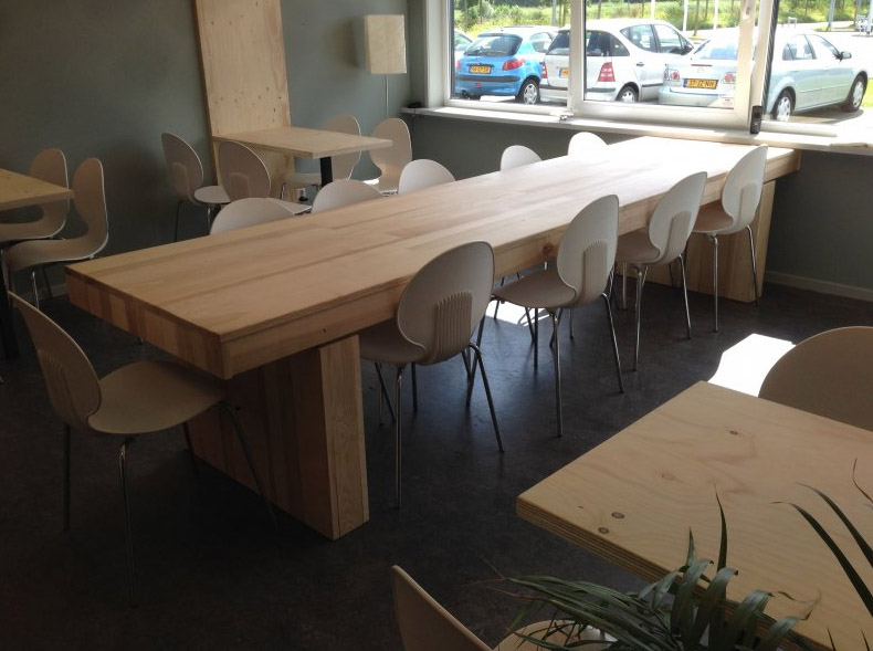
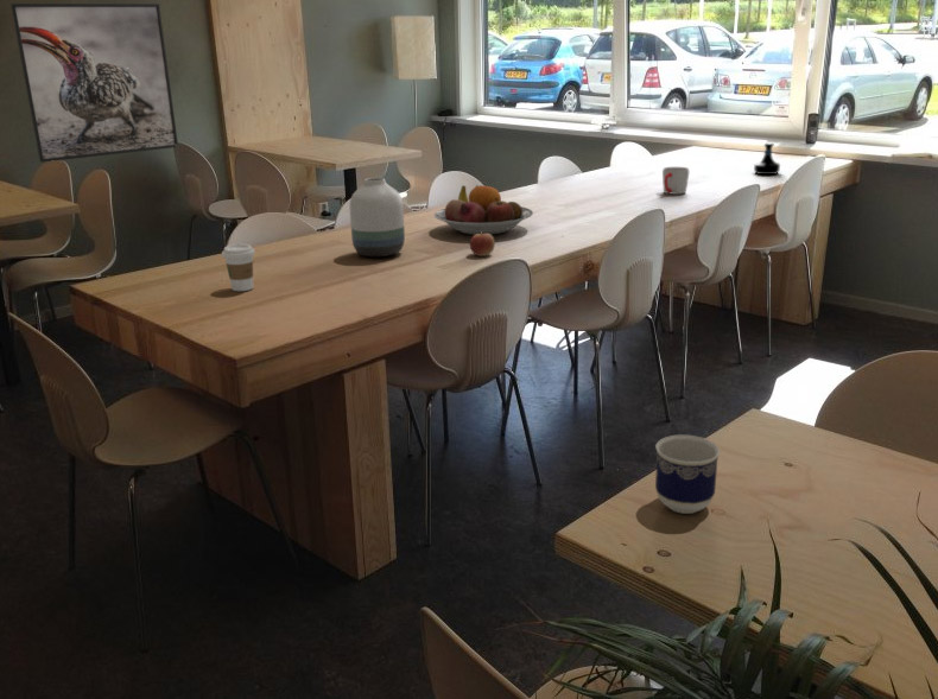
+ apple [469,231,496,258]
+ fruit bowl [433,184,534,236]
+ cup [654,434,721,515]
+ mug [661,166,690,196]
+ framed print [9,2,179,164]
+ tequila bottle [753,141,781,176]
+ coffee cup [221,243,256,292]
+ vase [349,177,406,258]
